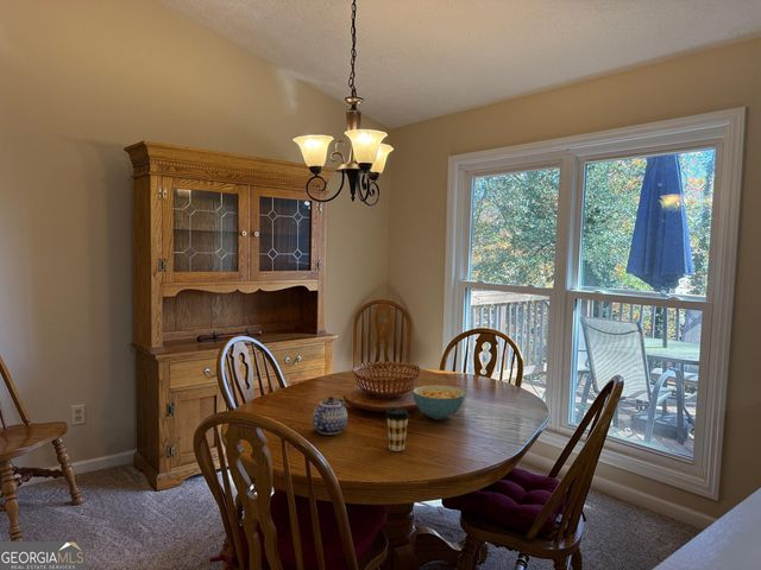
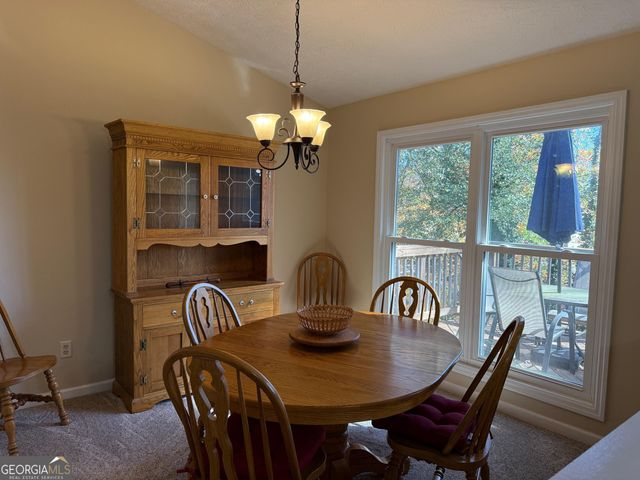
- teapot [312,395,348,436]
- cereal bowl [411,384,466,420]
- coffee cup [384,407,410,452]
